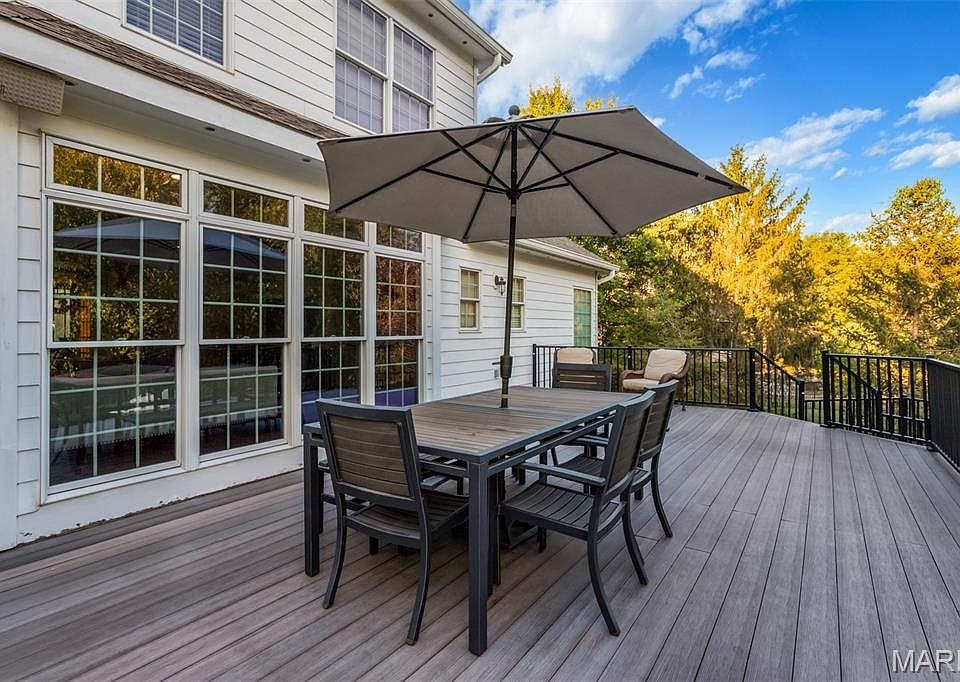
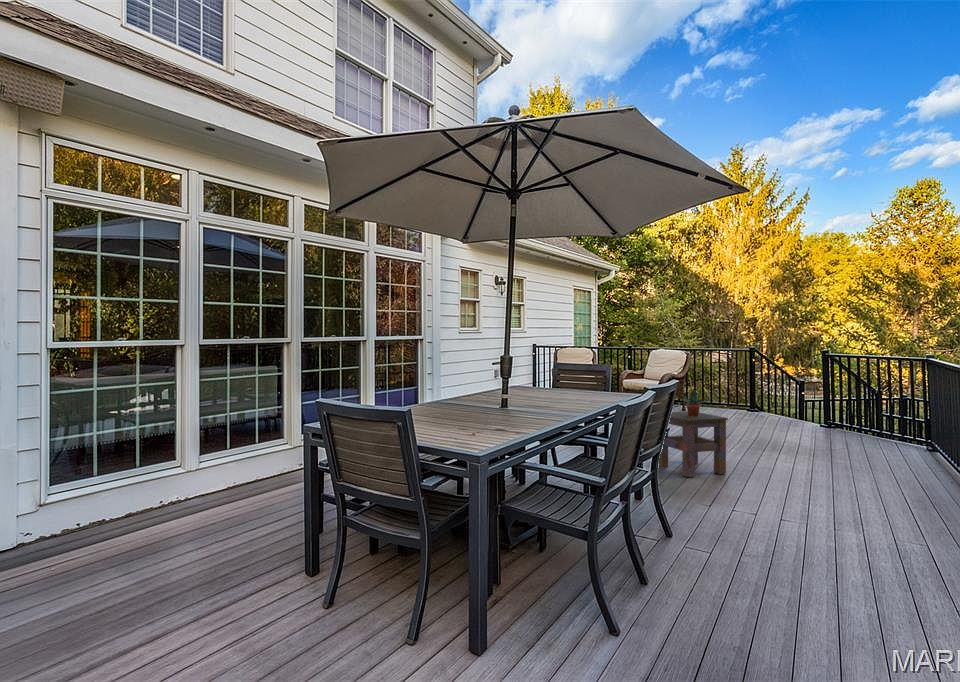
+ side table [658,411,729,478]
+ potted plant [678,389,708,416]
